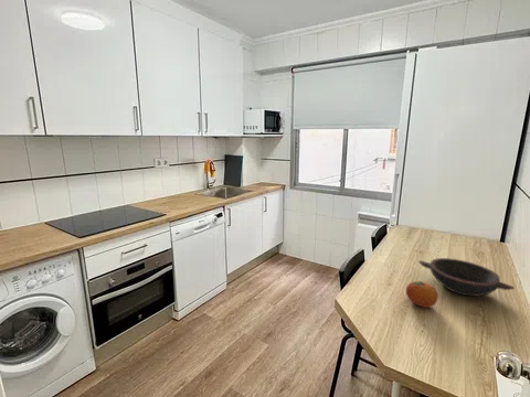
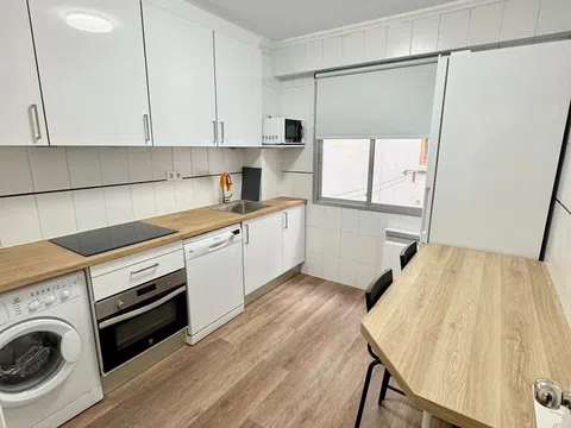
- bowl [417,257,516,297]
- fruit [405,280,439,309]
